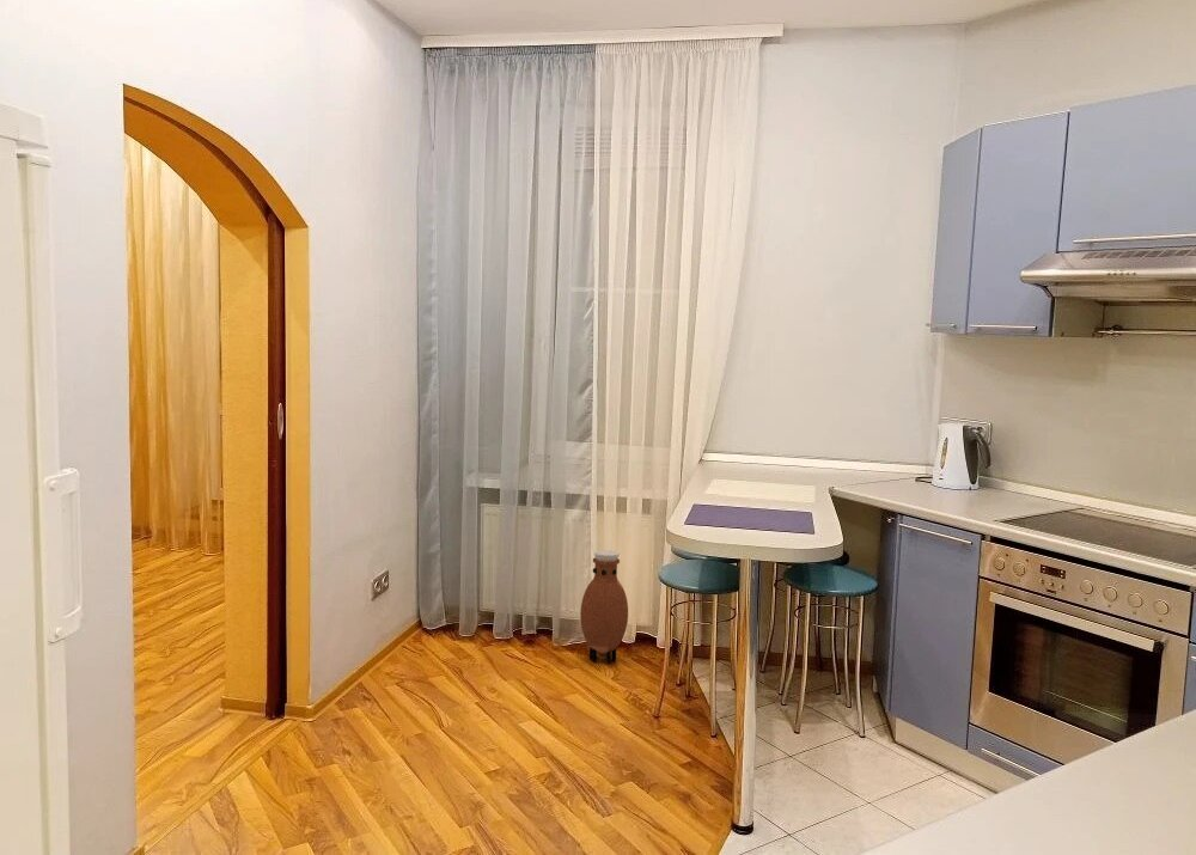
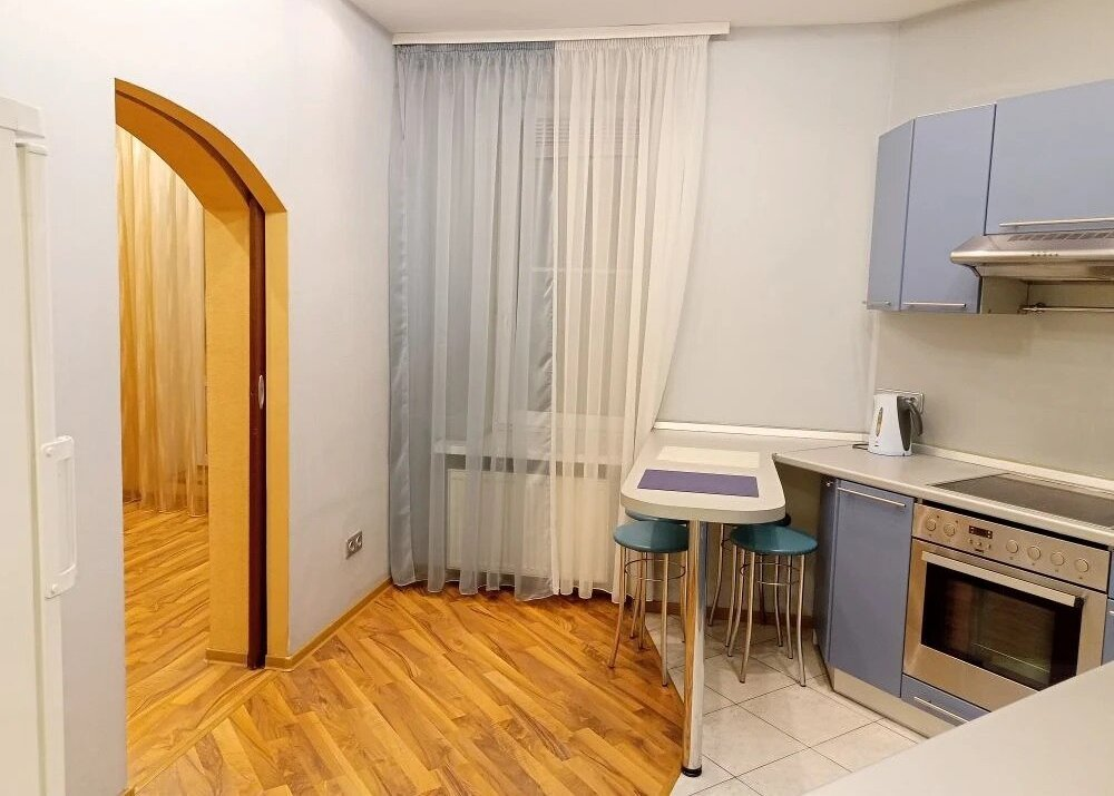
- vase [579,549,629,665]
